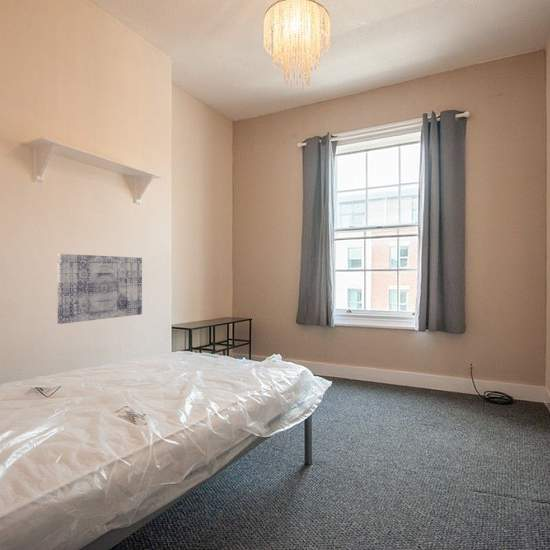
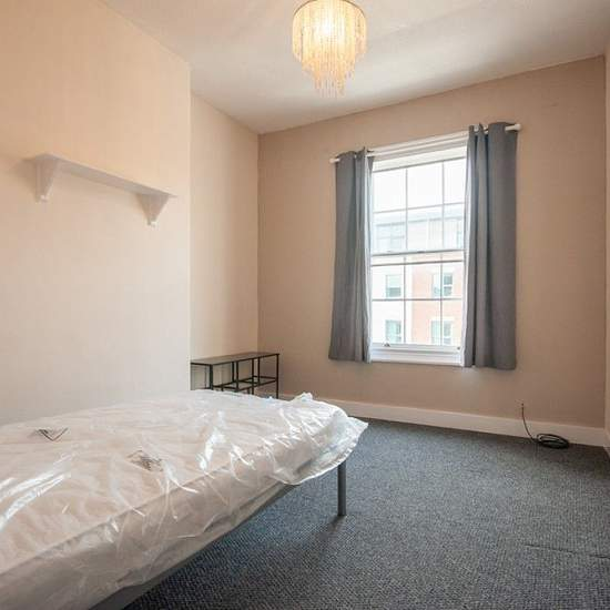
- wall art [57,253,143,325]
